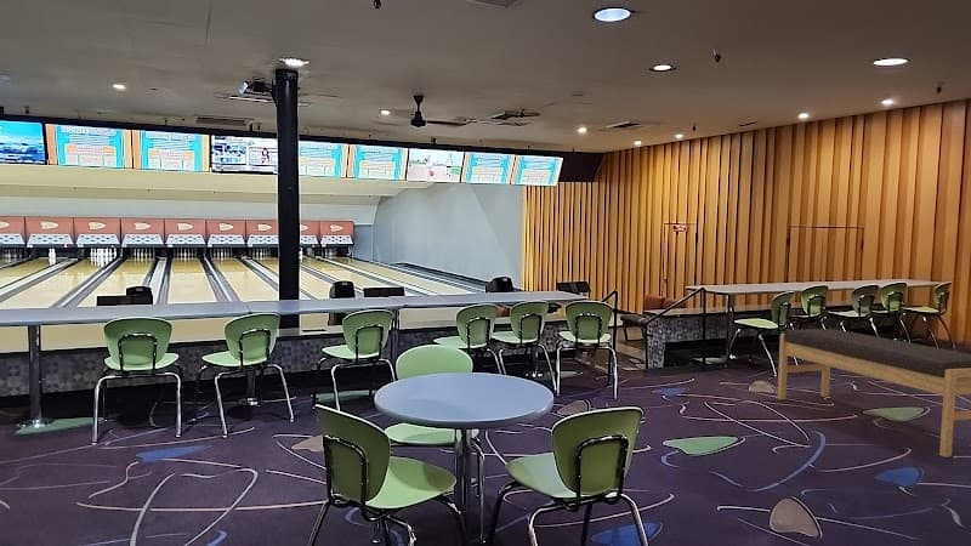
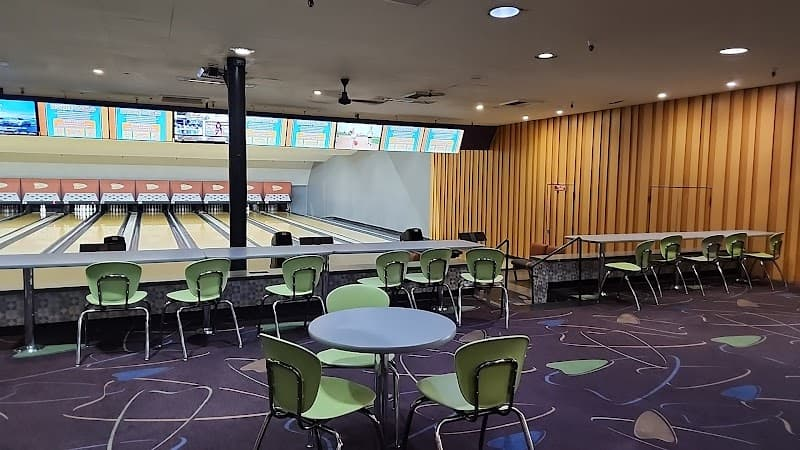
- bench [777,328,971,459]
